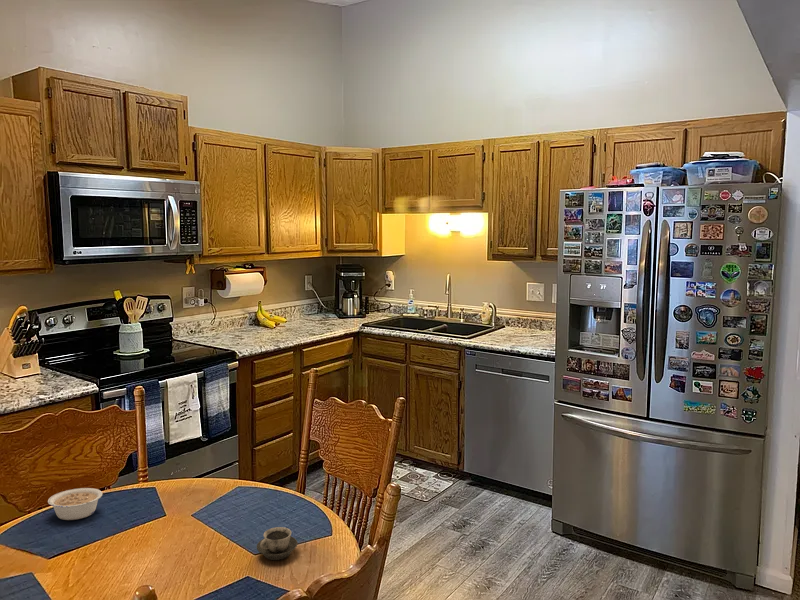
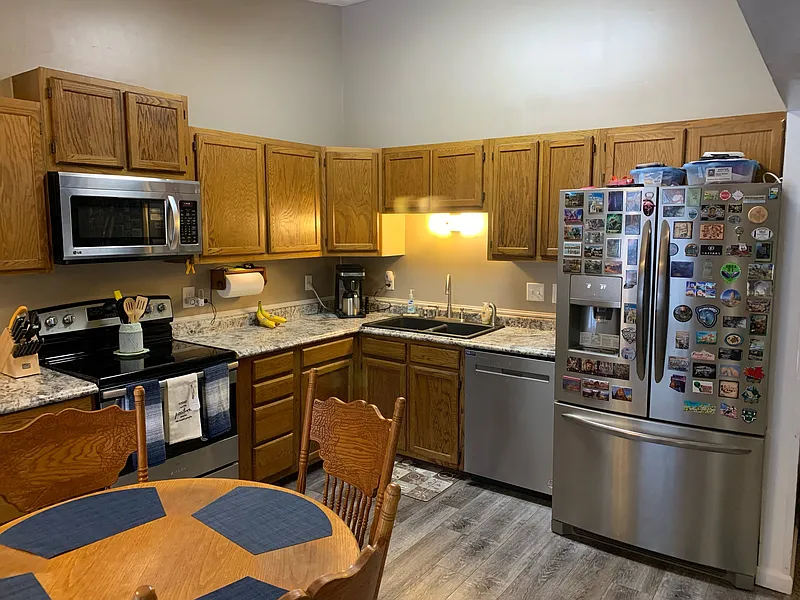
- cup [256,526,299,561]
- legume [47,487,103,521]
